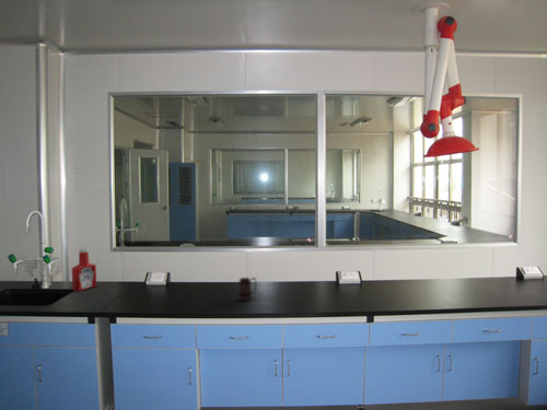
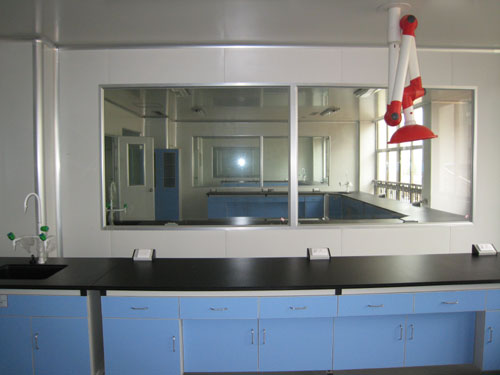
- mug [237,277,257,302]
- soap bottle [71,247,97,292]
